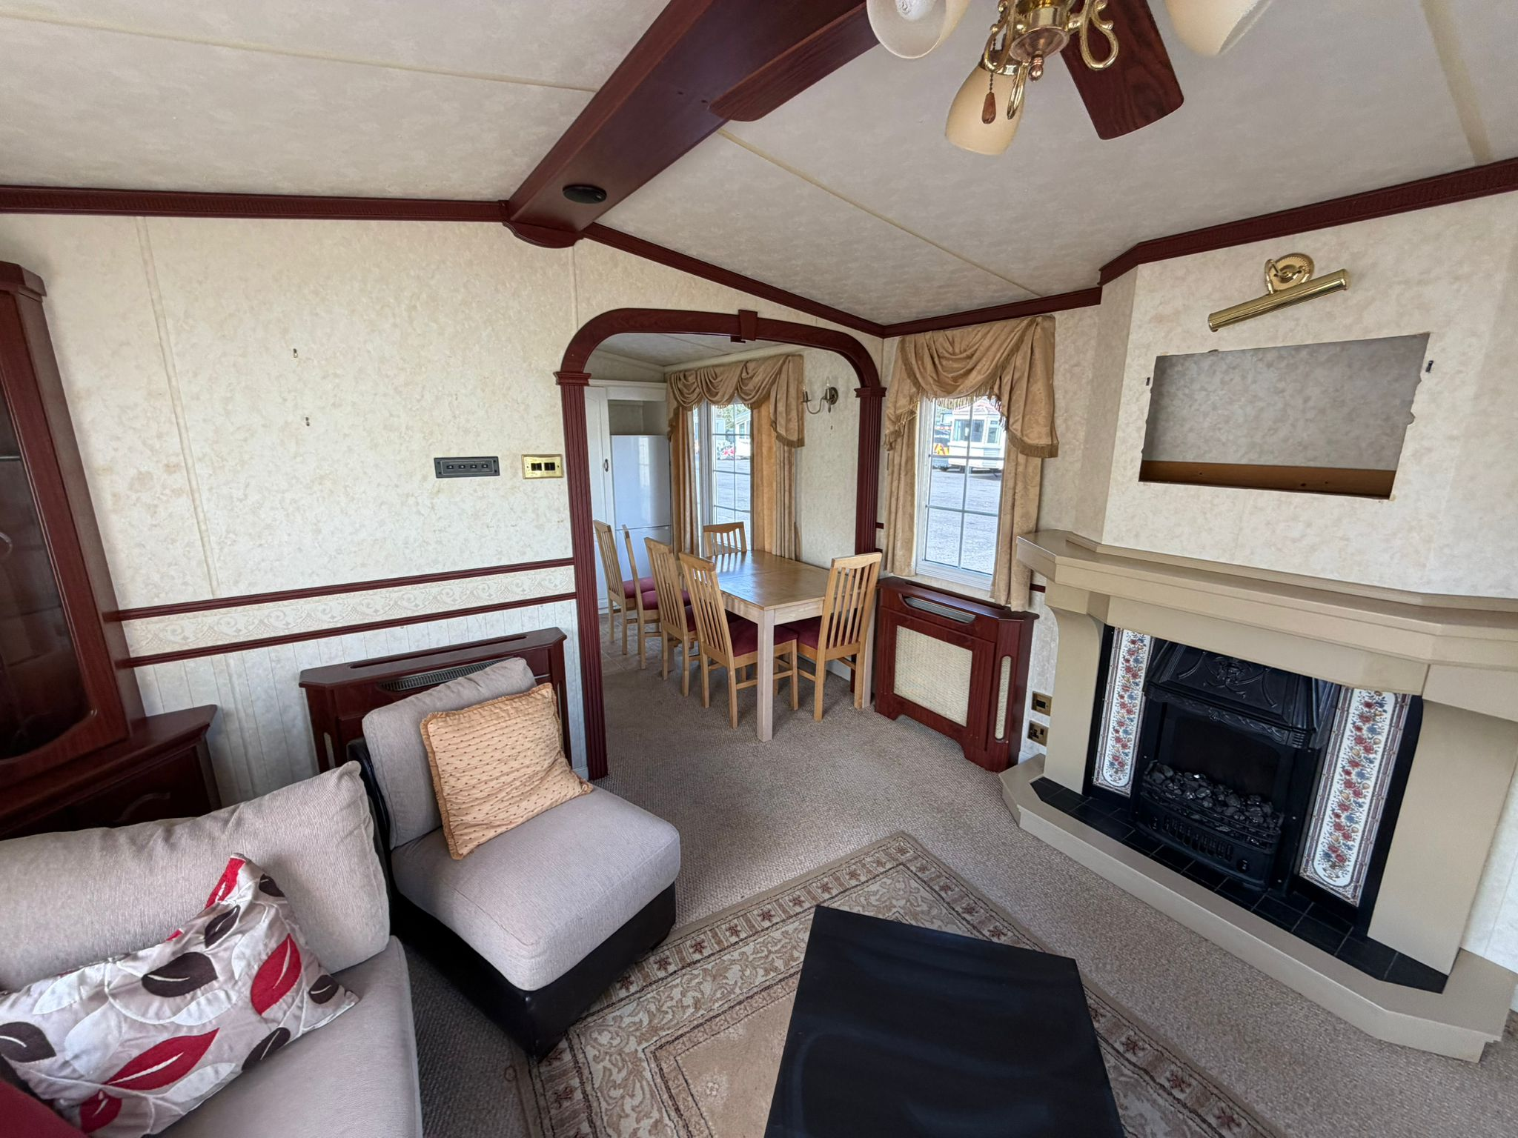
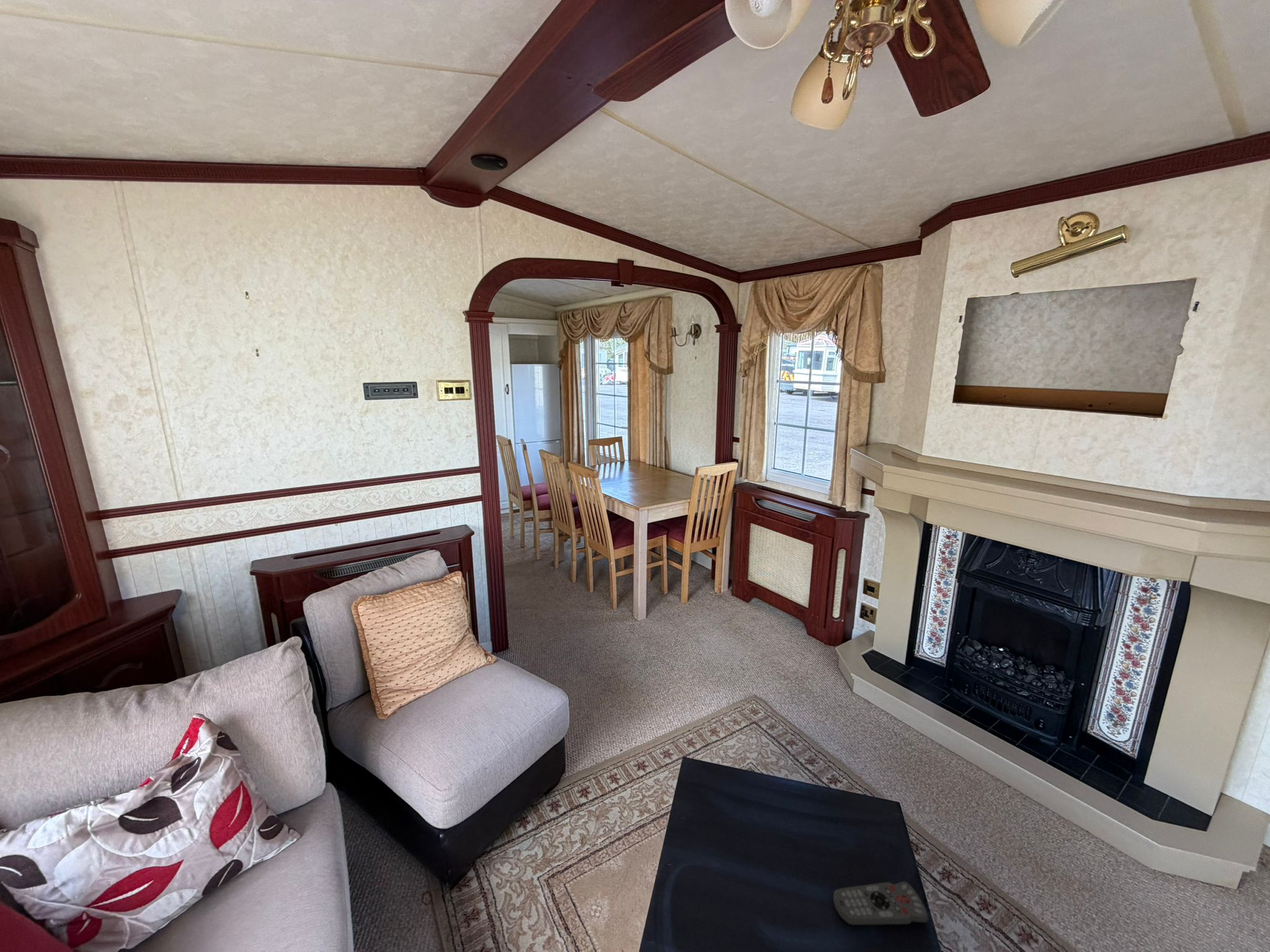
+ remote control [833,881,929,926]
